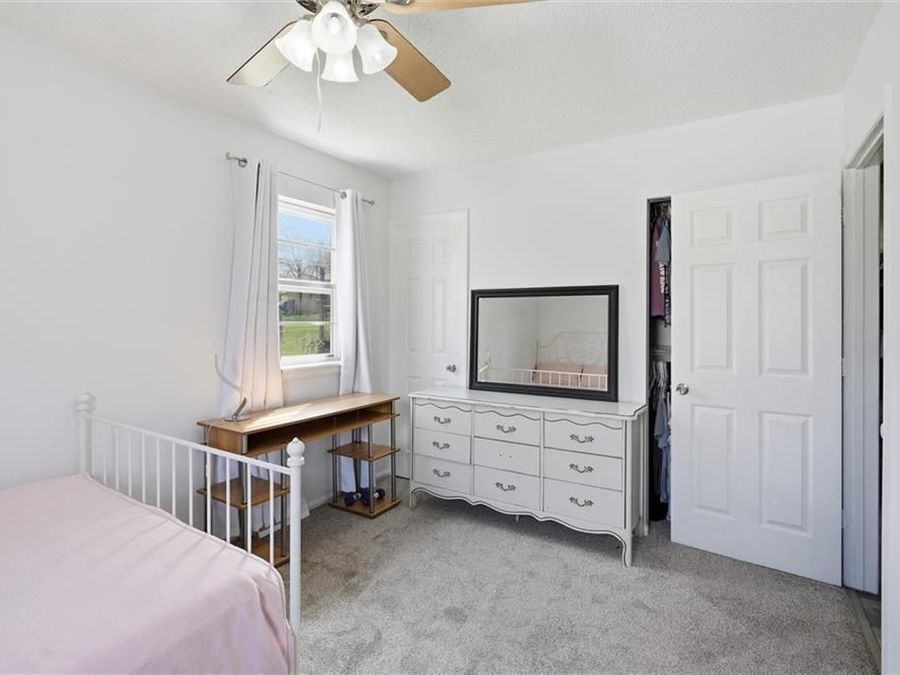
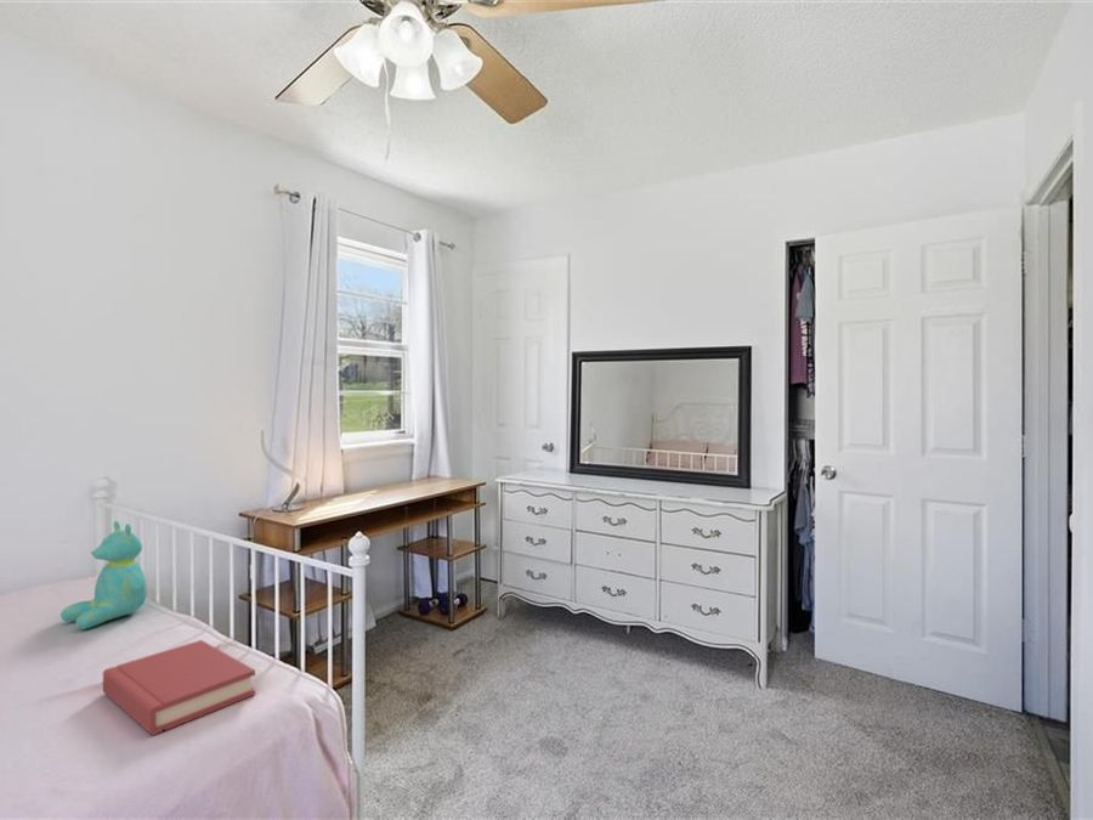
+ teddy bear [60,520,148,630]
+ hardback book [102,639,256,736]
